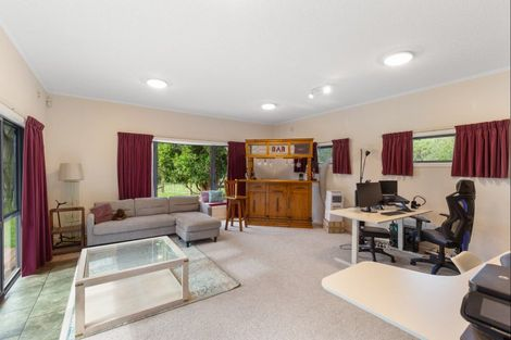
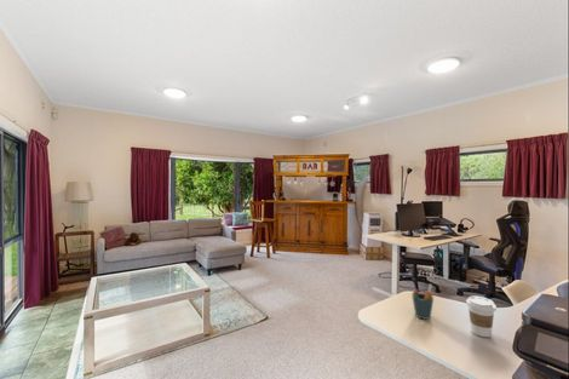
+ coffee cup [465,295,498,338]
+ pen holder [410,282,435,321]
